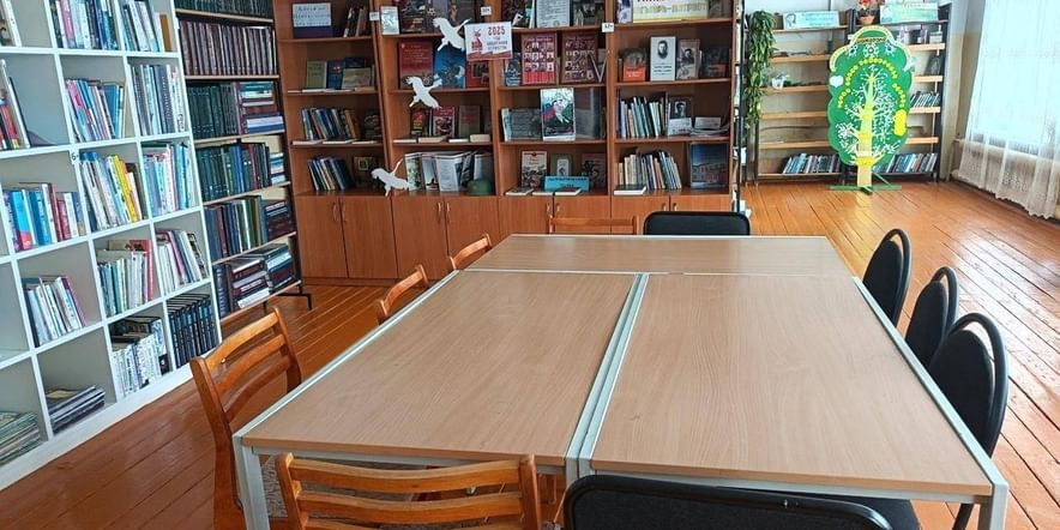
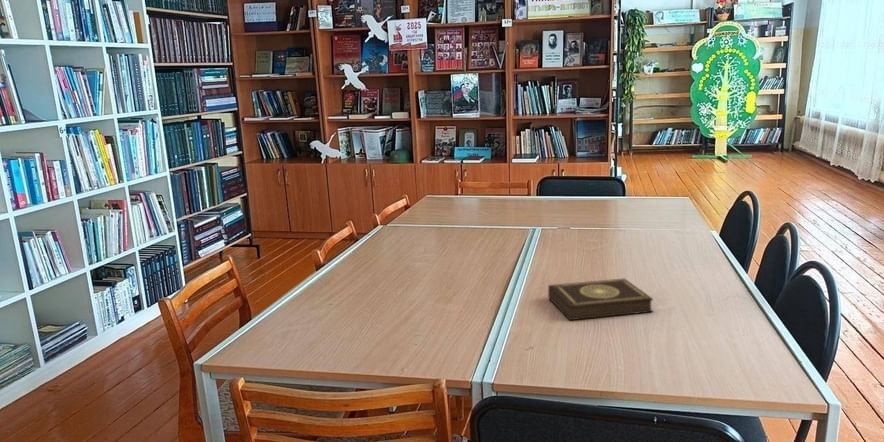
+ book [547,277,654,321]
